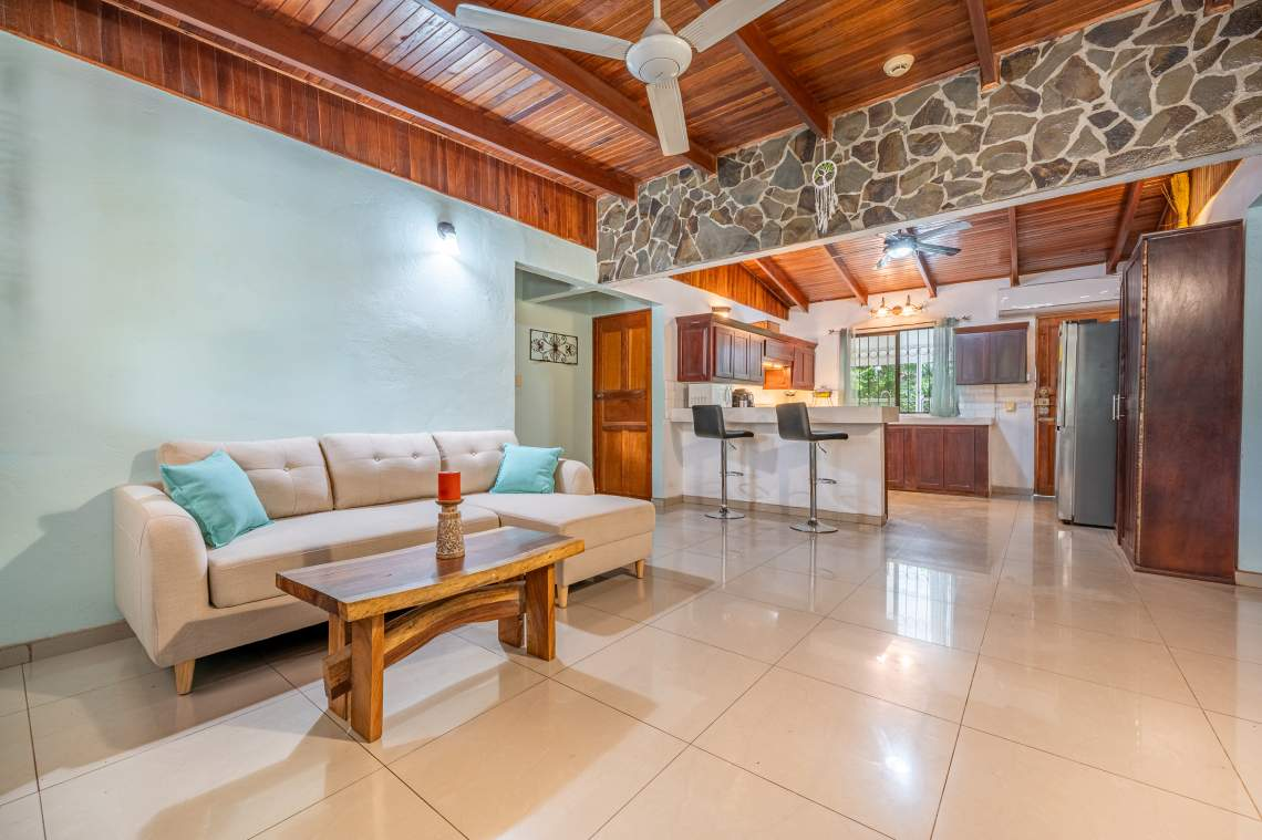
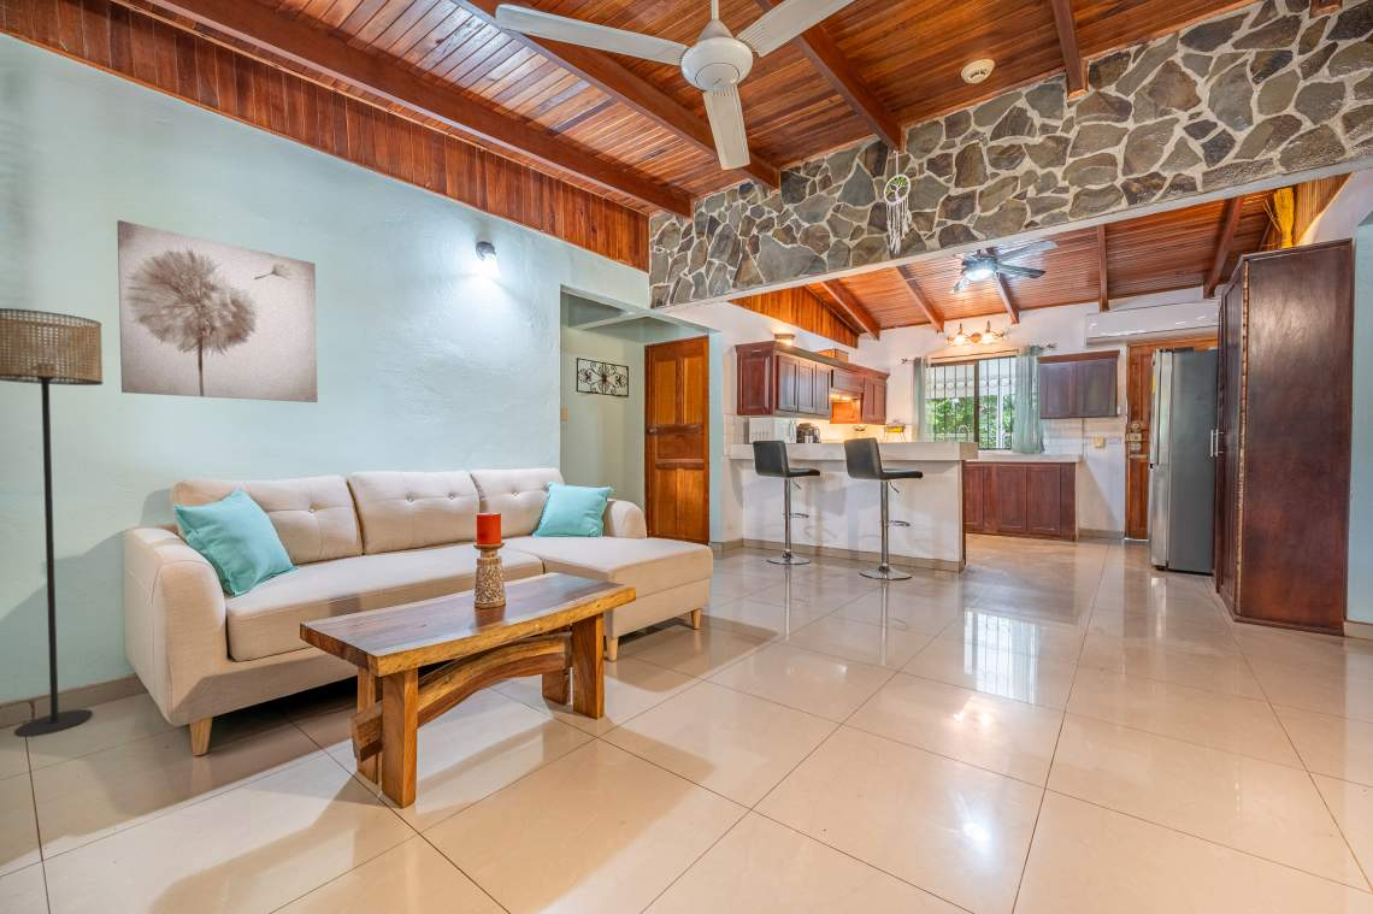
+ floor lamp [0,307,104,738]
+ wall art [116,219,319,403]
